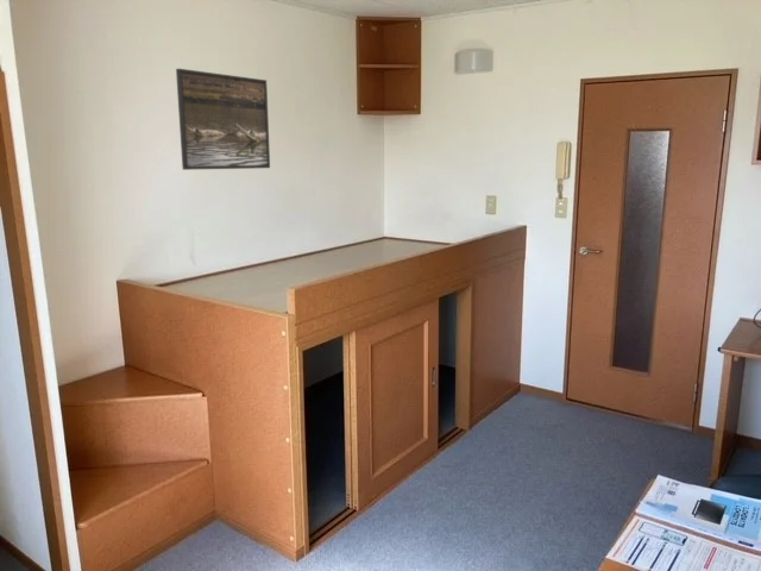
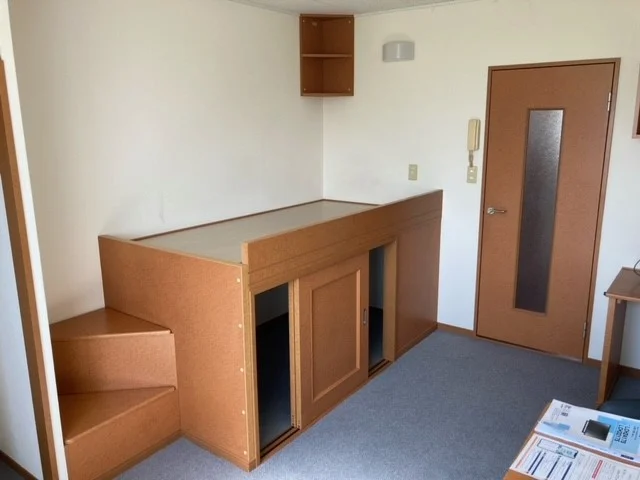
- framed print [175,68,271,171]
